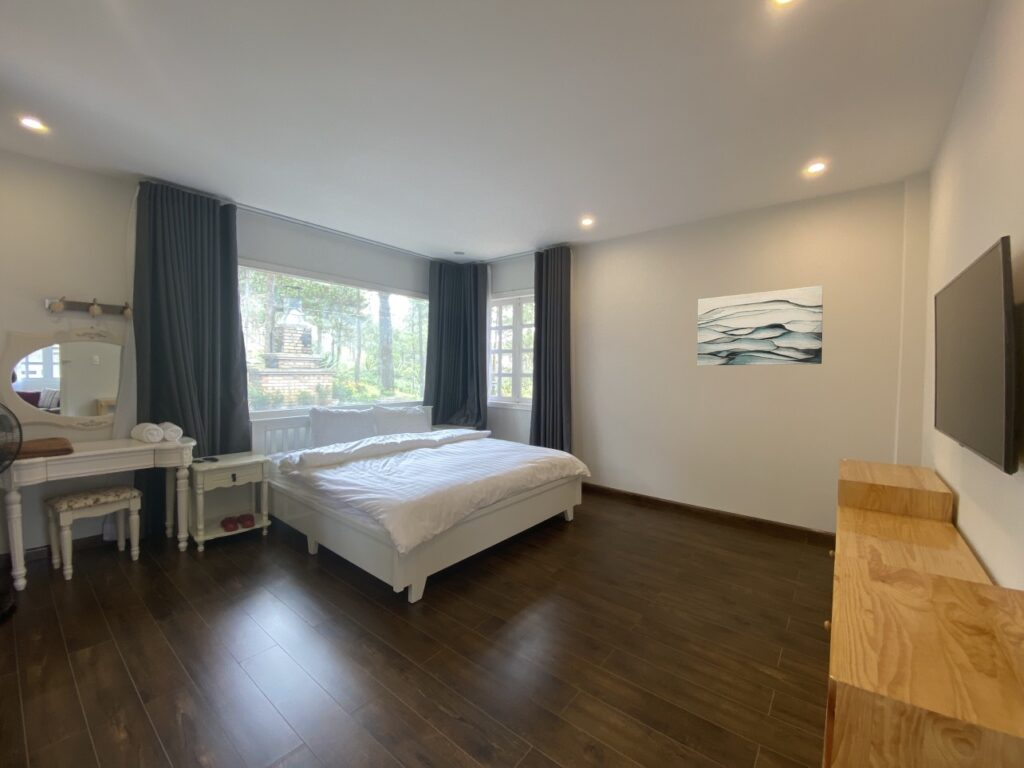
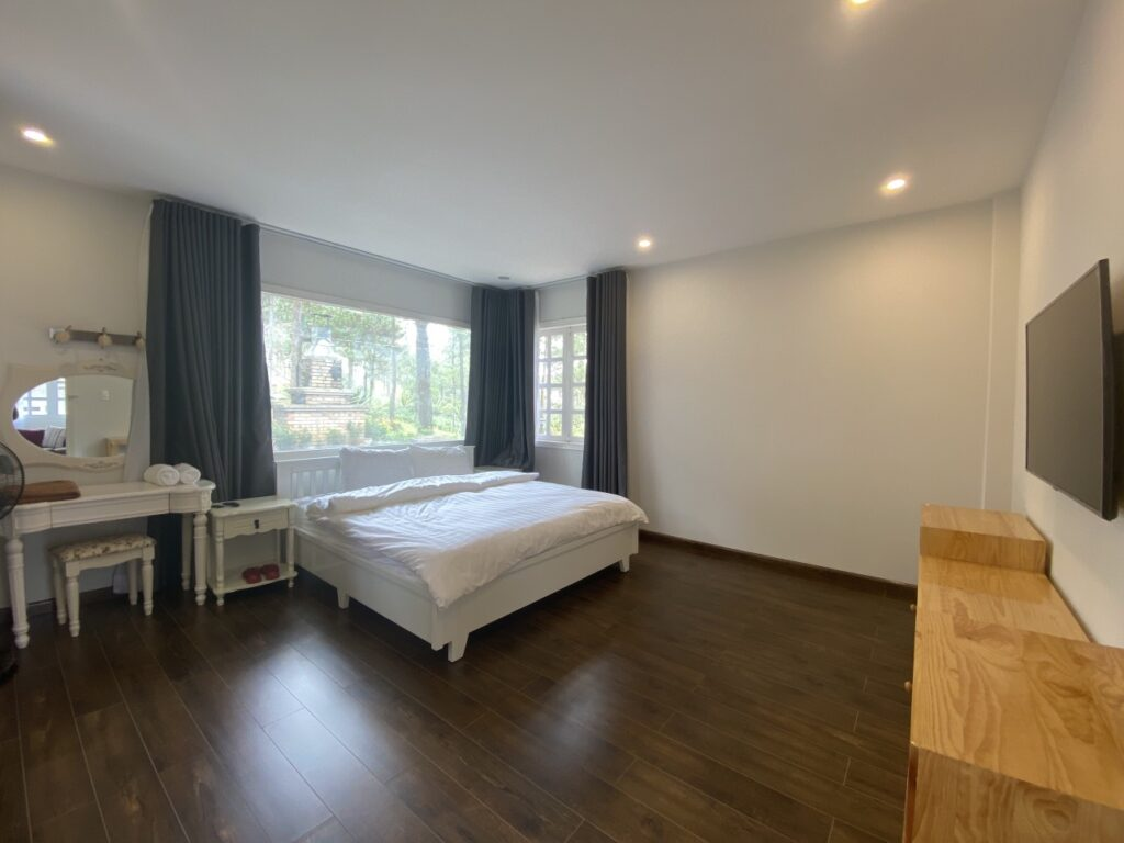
- wall art [696,285,824,367]
